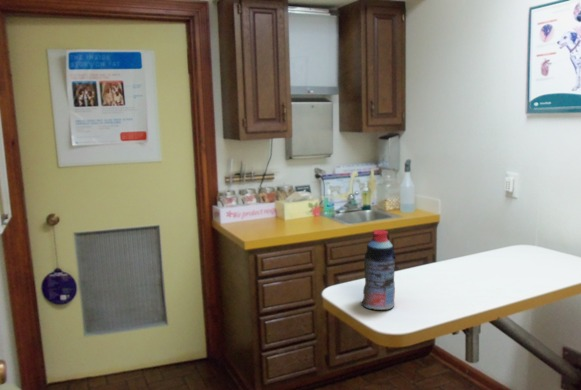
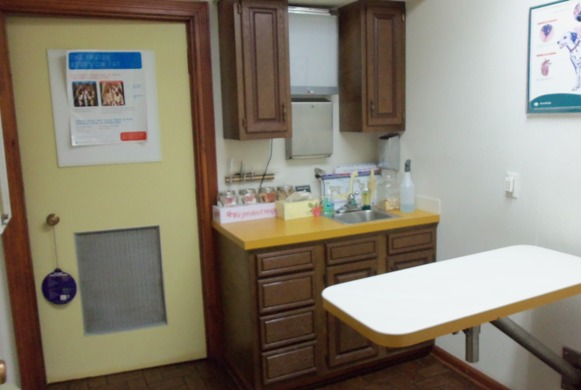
- bottle [361,229,397,311]
